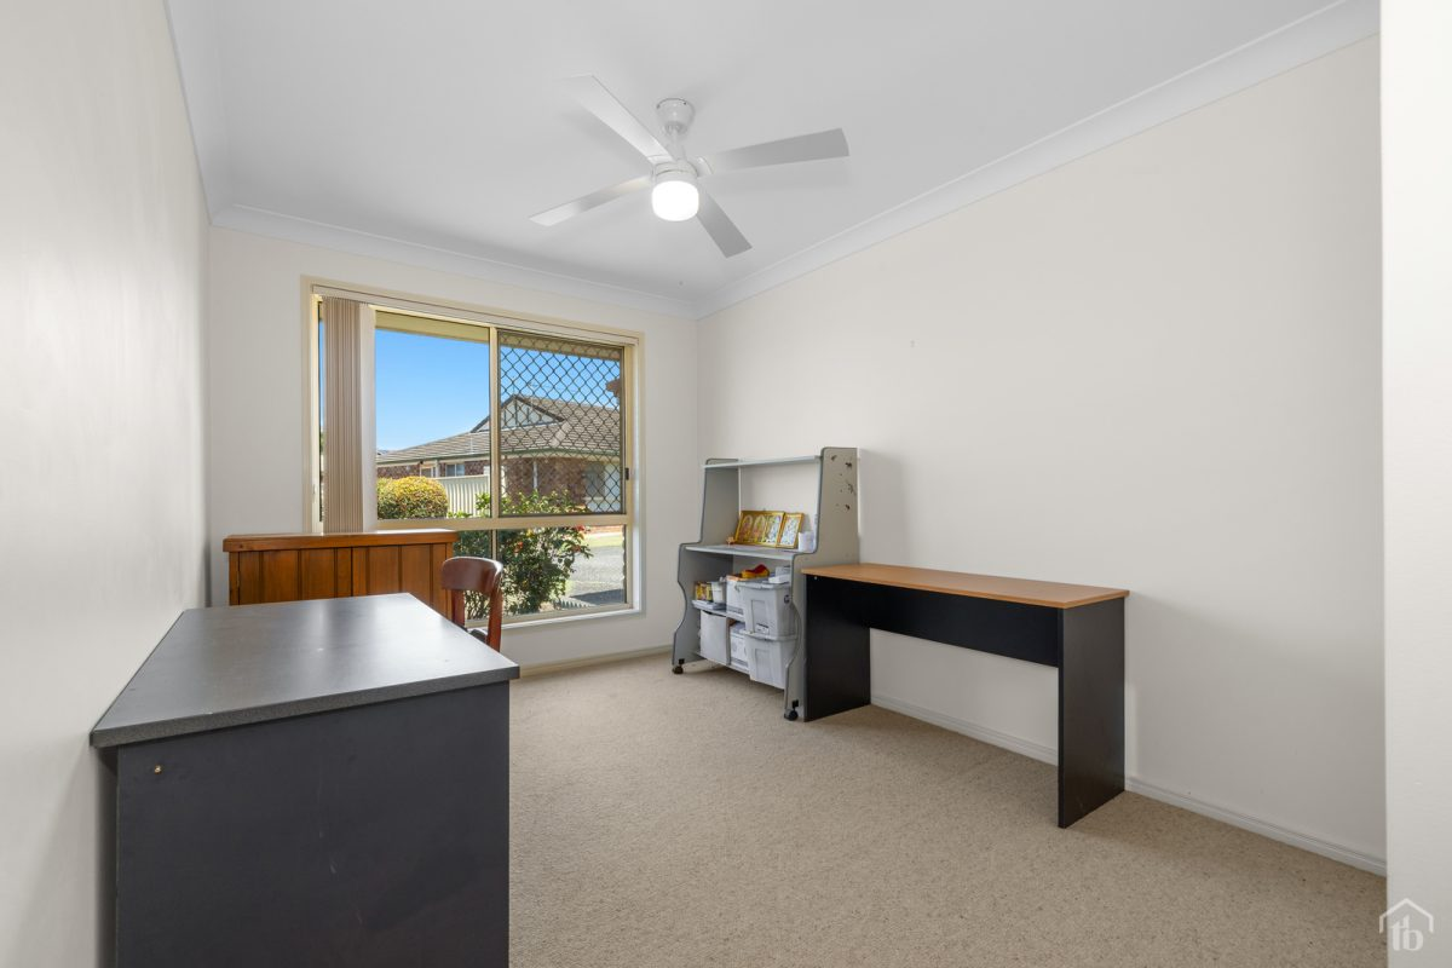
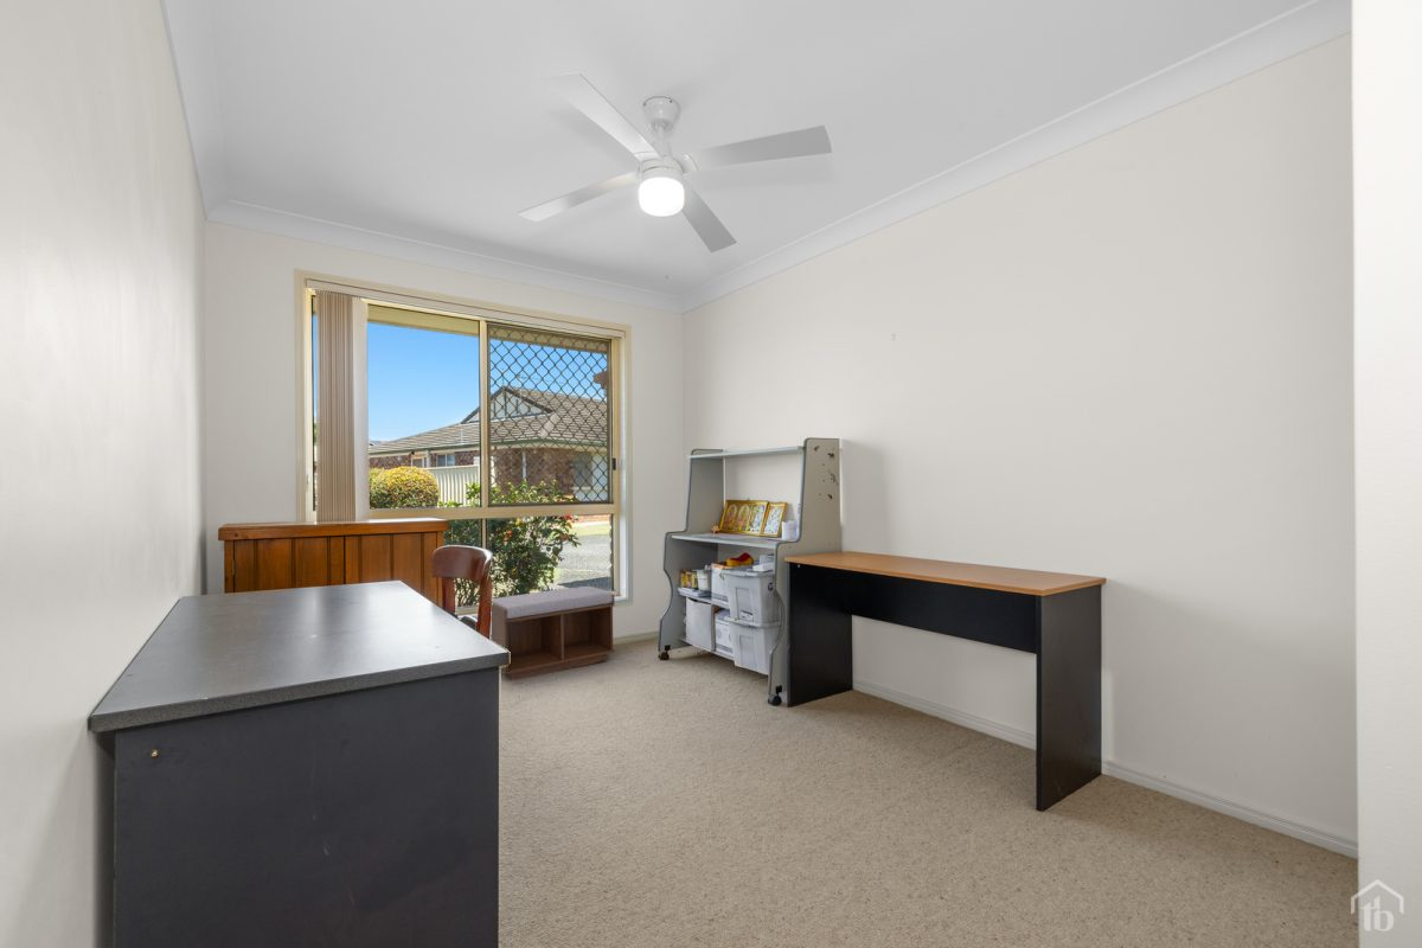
+ bench [491,585,616,680]
